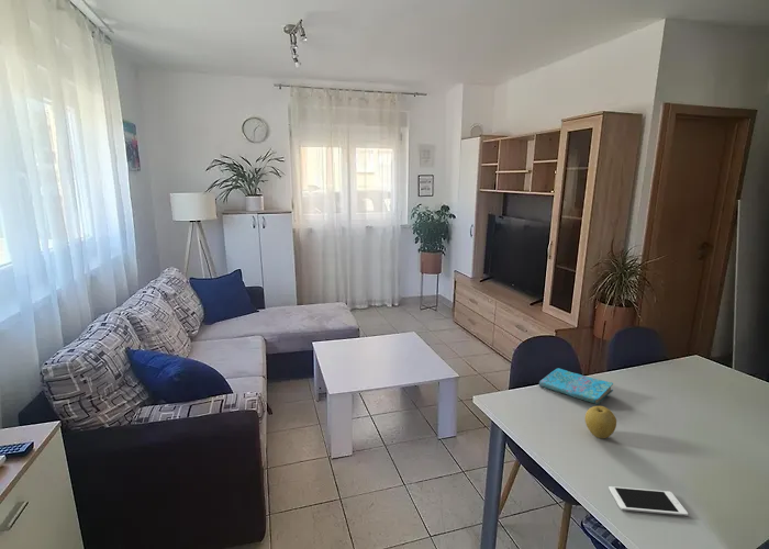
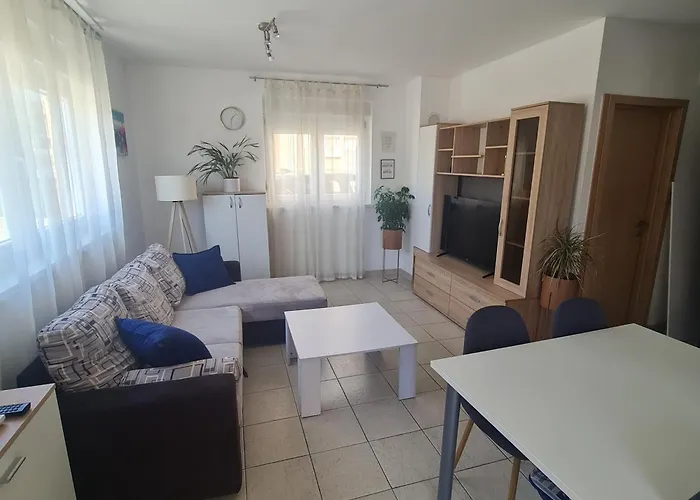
- cover [538,367,614,405]
- fruit [583,405,617,439]
- cell phone [608,485,689,517]
